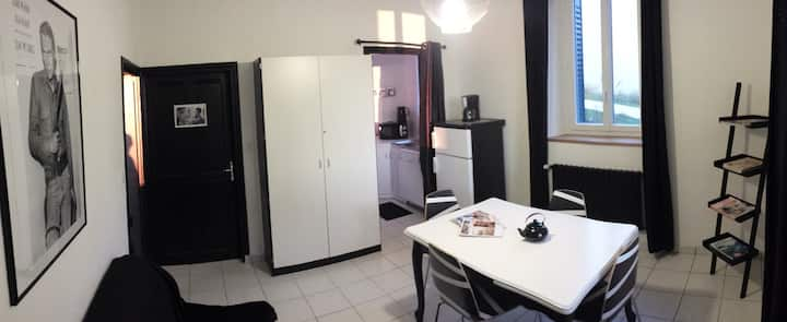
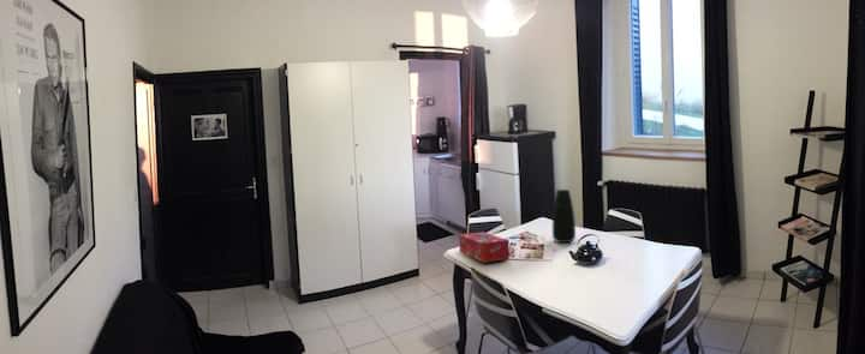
+ tissue box [458,232,511,264]
+ vase [551,188,577,244]
